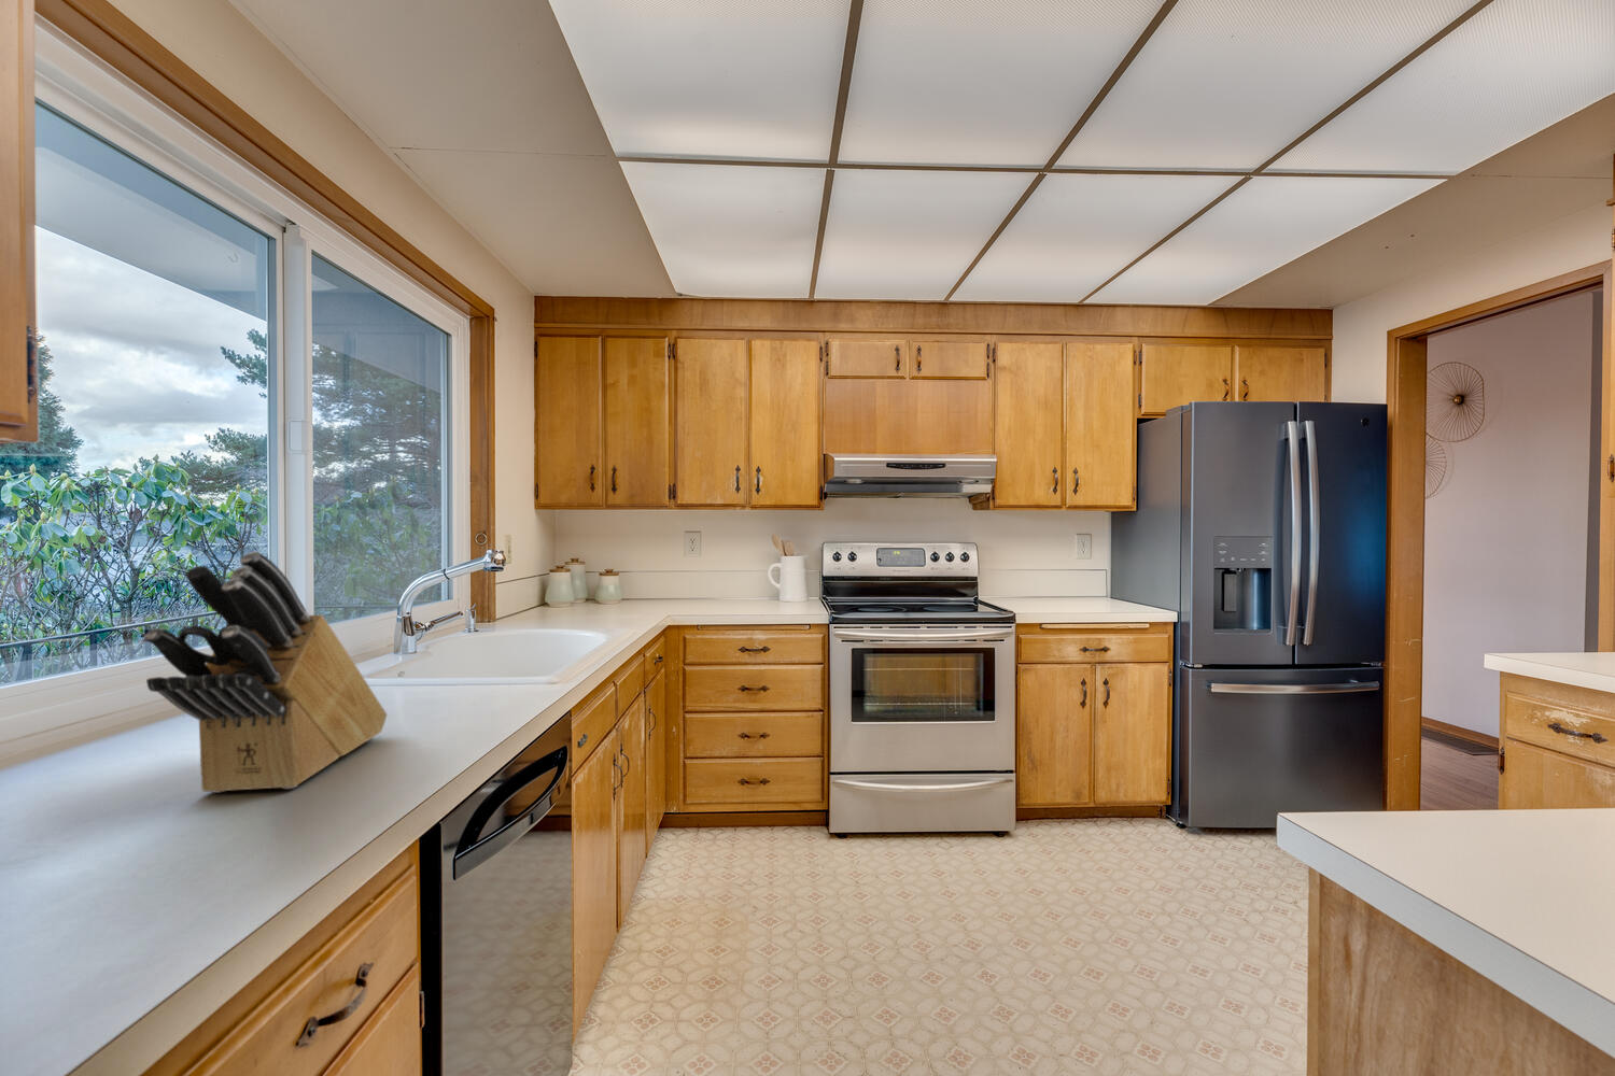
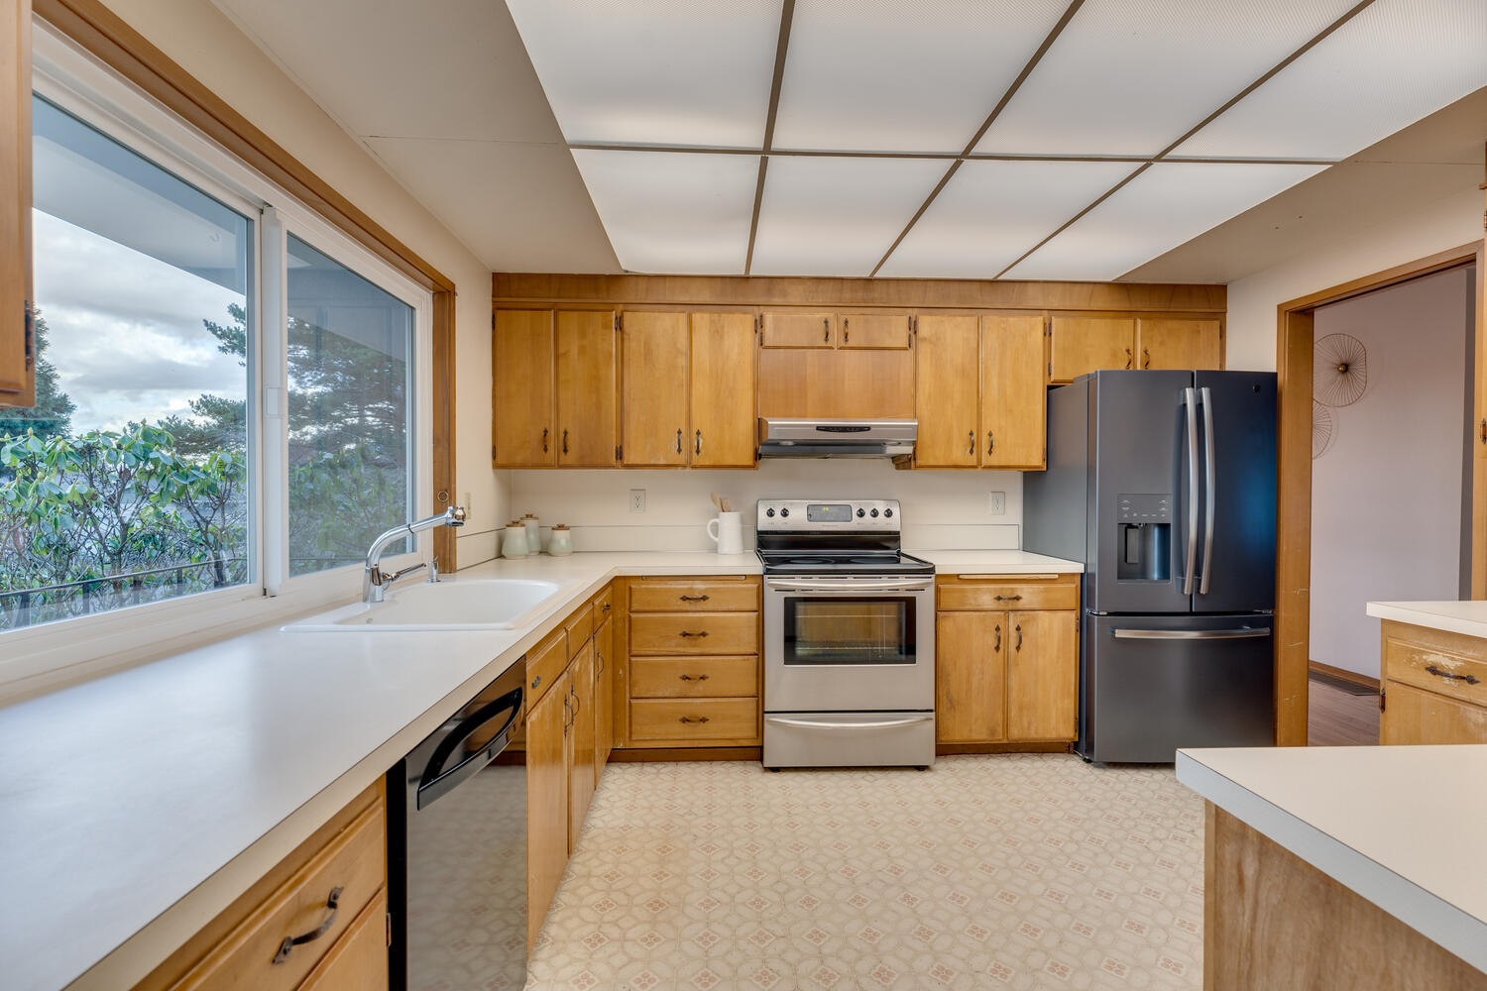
- knife block [143,550,388,794]
